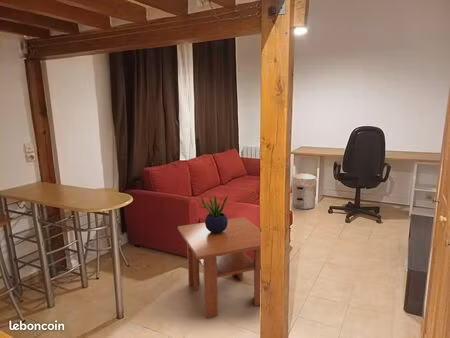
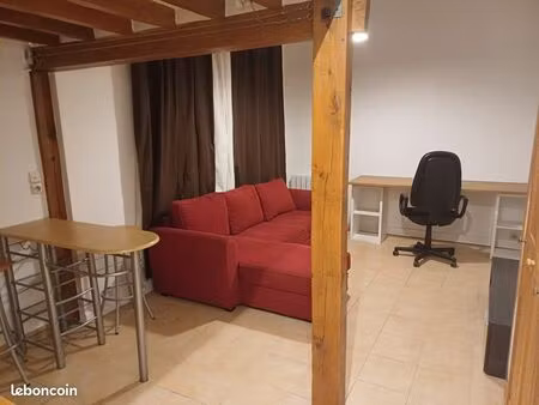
- waste bin [291,171,317,210]
- potted plant [200,194,229,233]
- coffee table [177,216,261,319]
